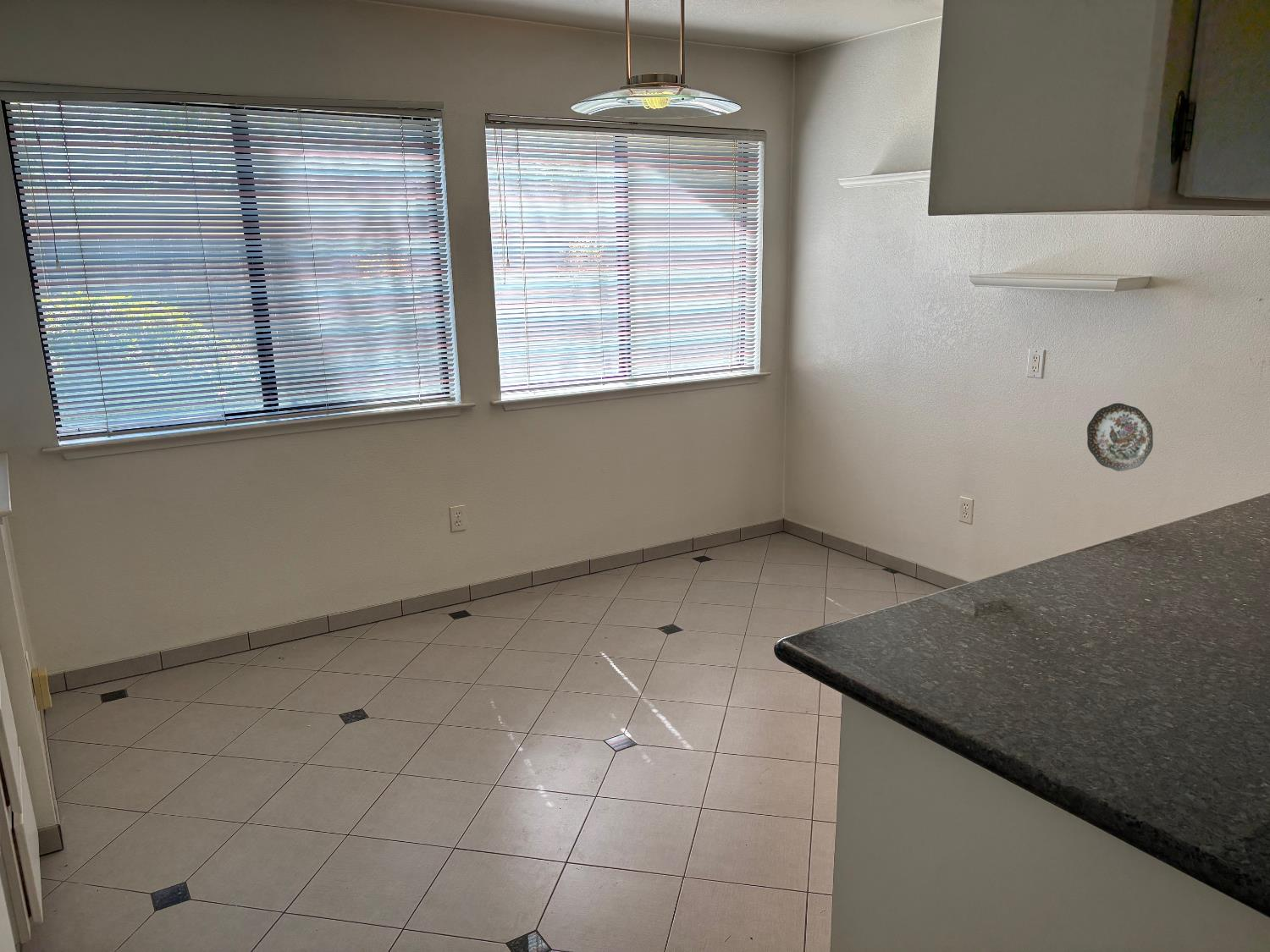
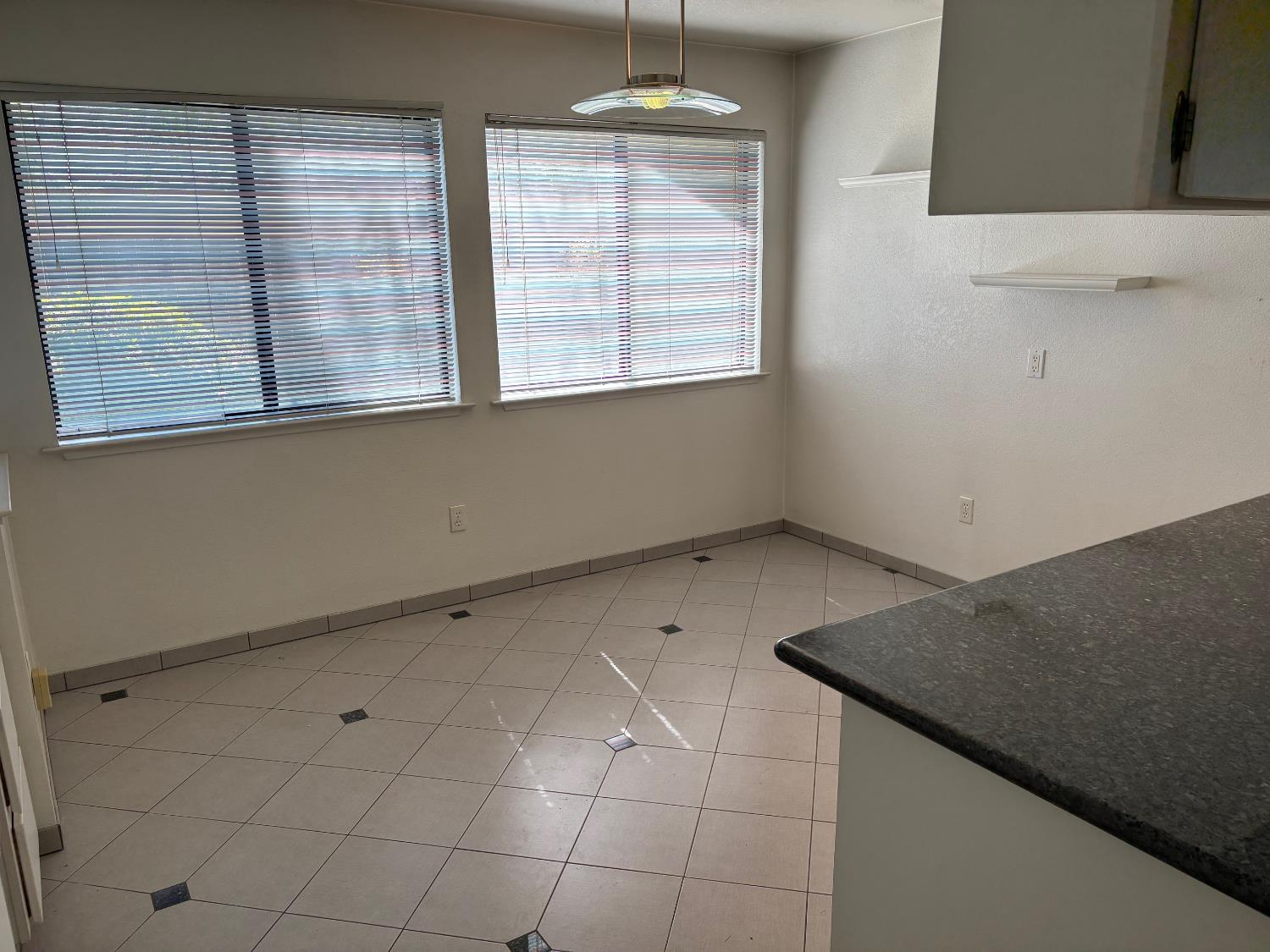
- decorative plate [1086,402,1154,472]
